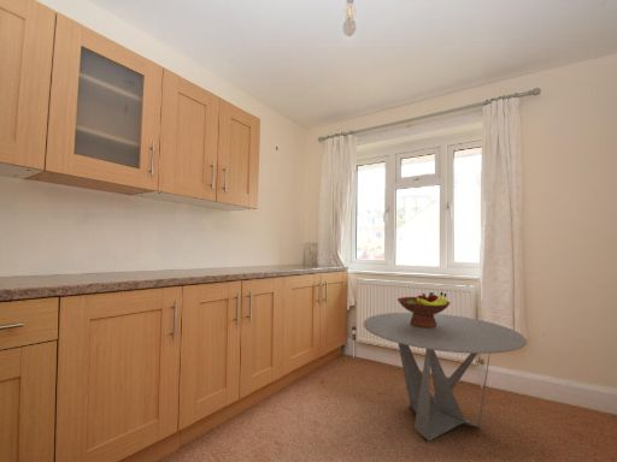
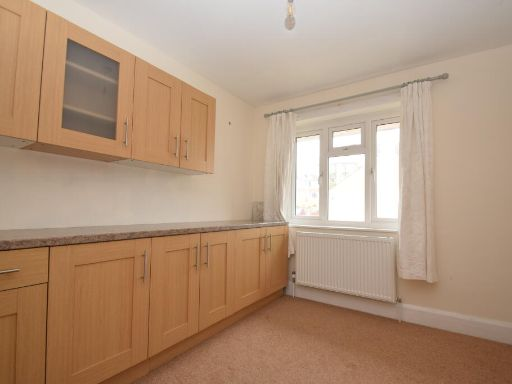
- fruit bowl [396,291,452,327]
- coffee table [363,312,528,445]
